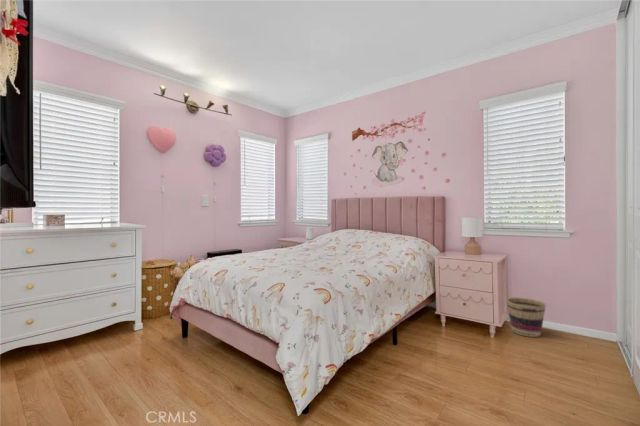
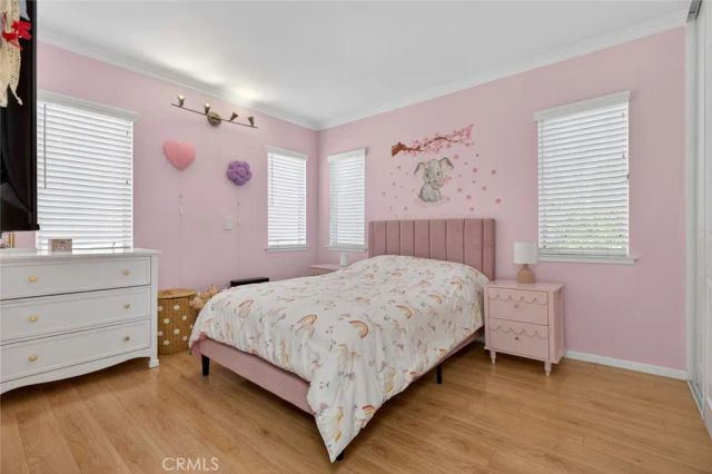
- basket [505,296,547,338]
